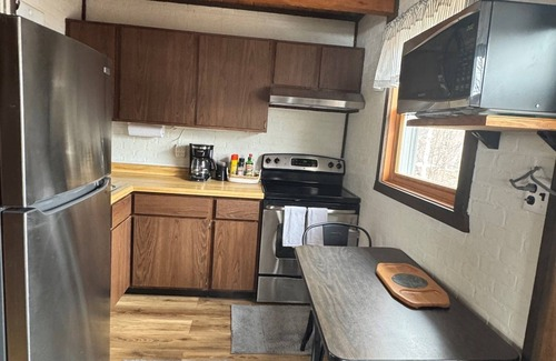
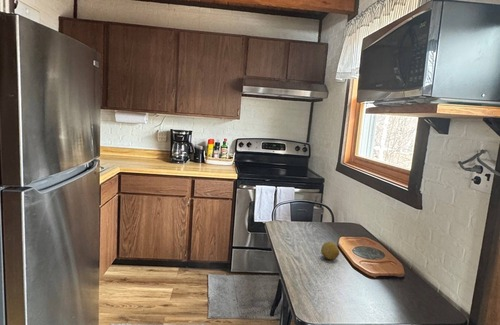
+ fruit [320,241,340,261]
